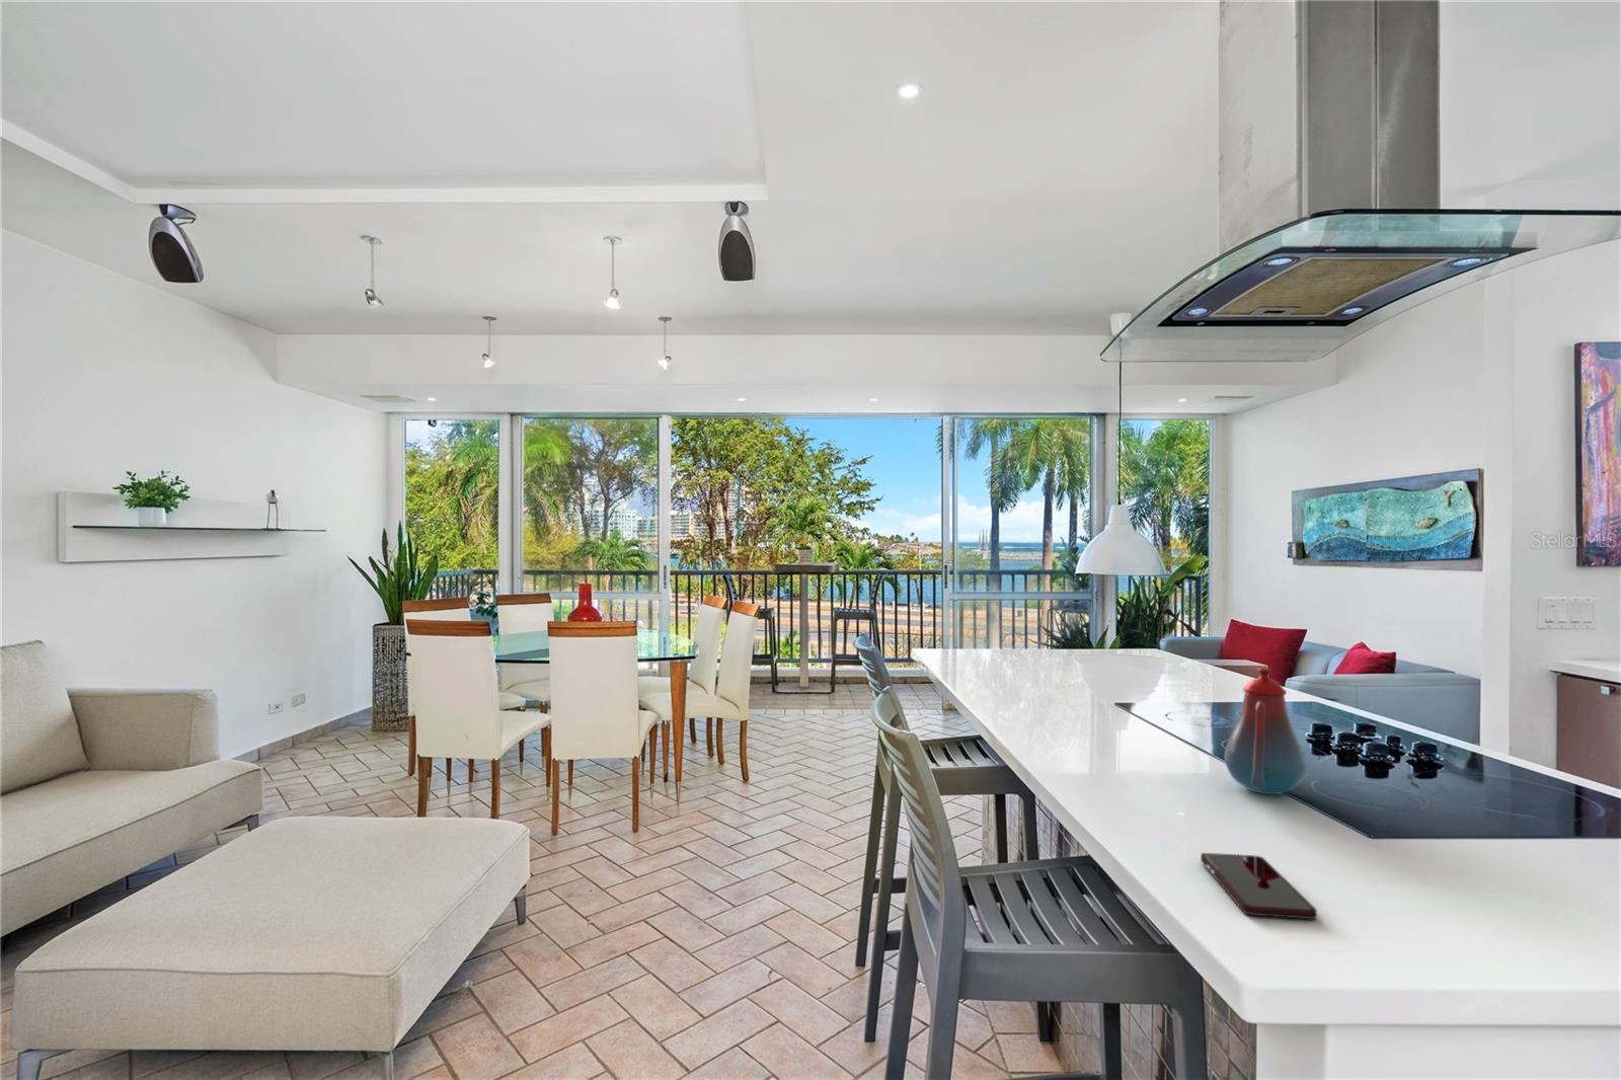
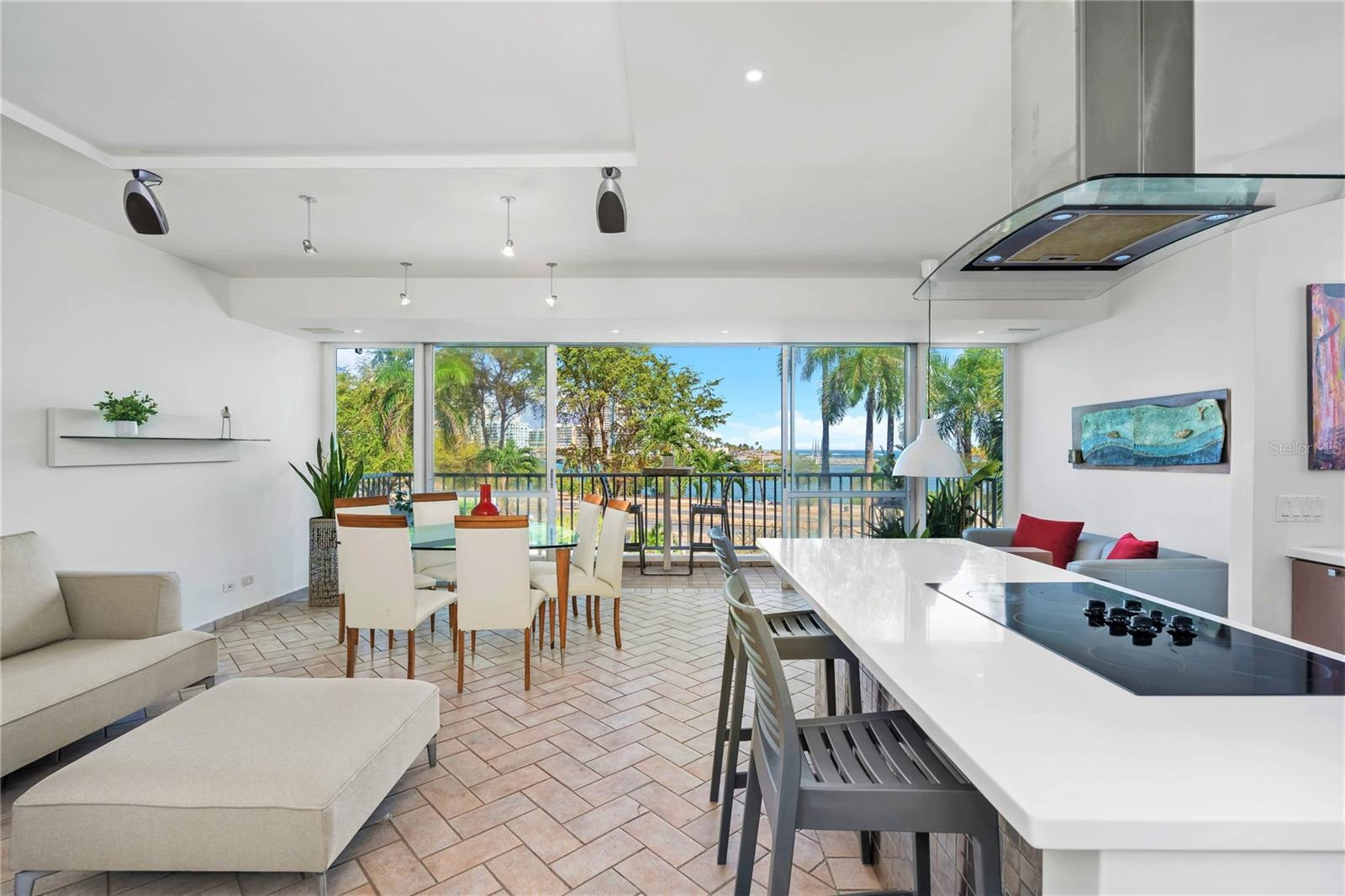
- smartphone [1199,852,1317,920]
- teakettle [1223,667,1306,796]
